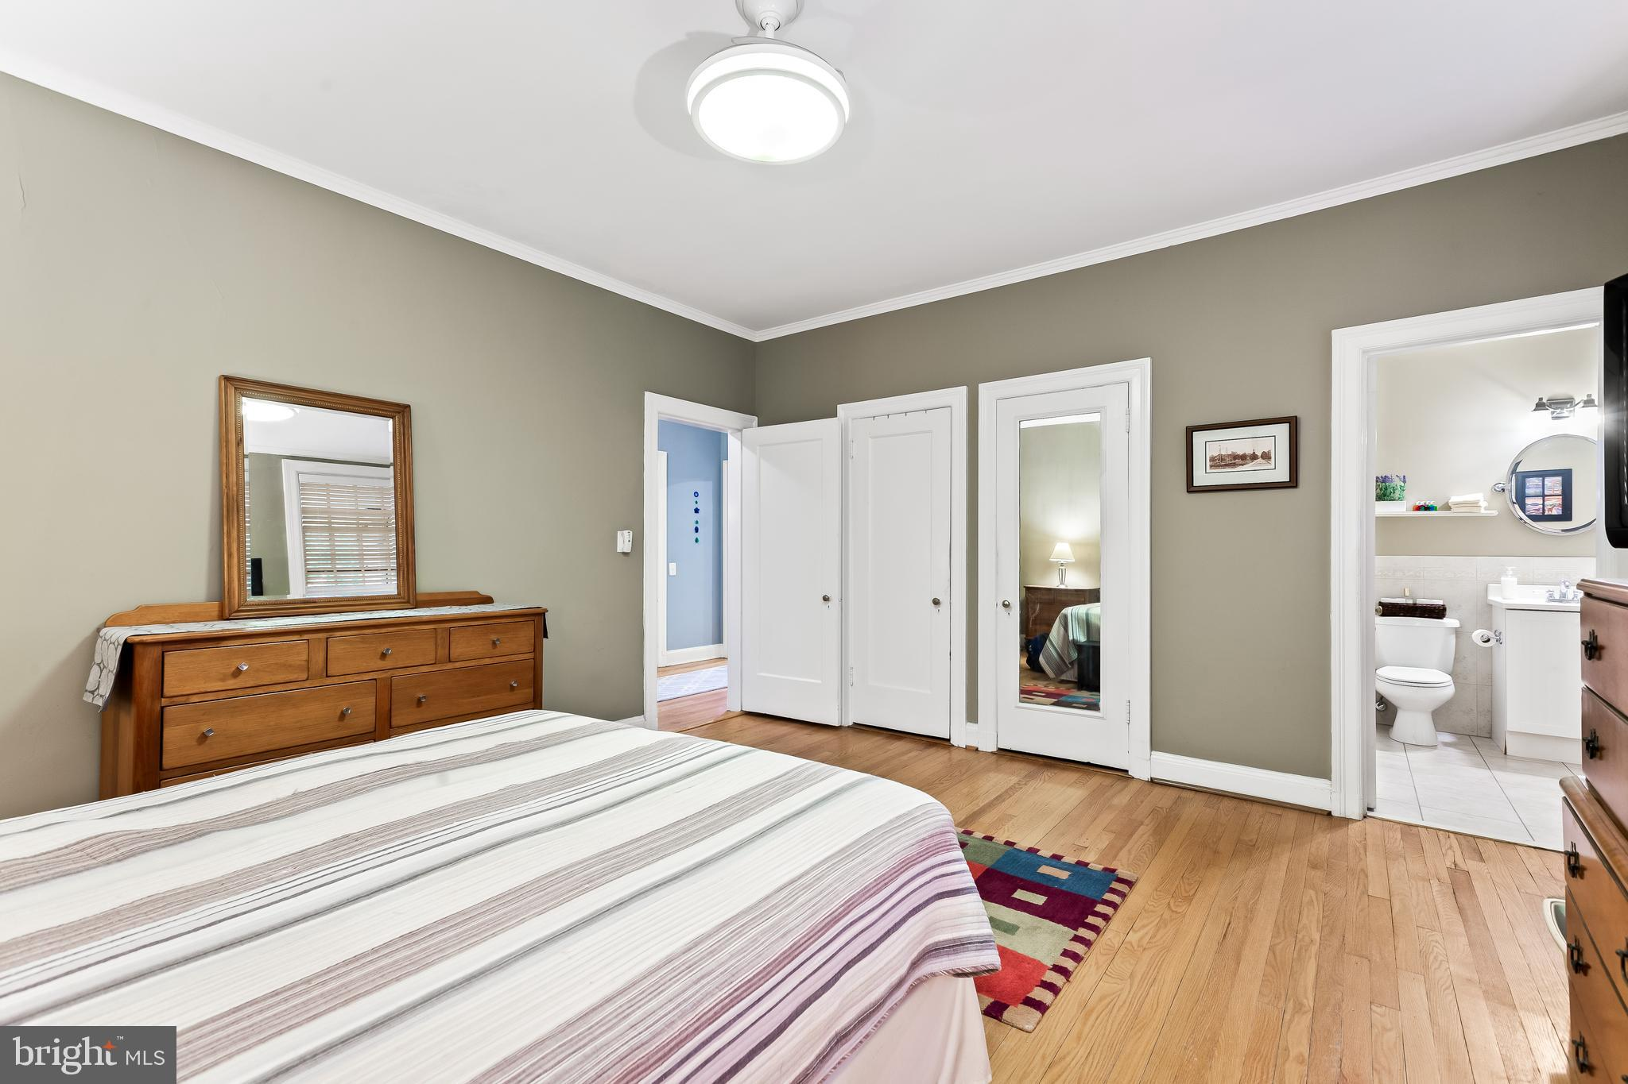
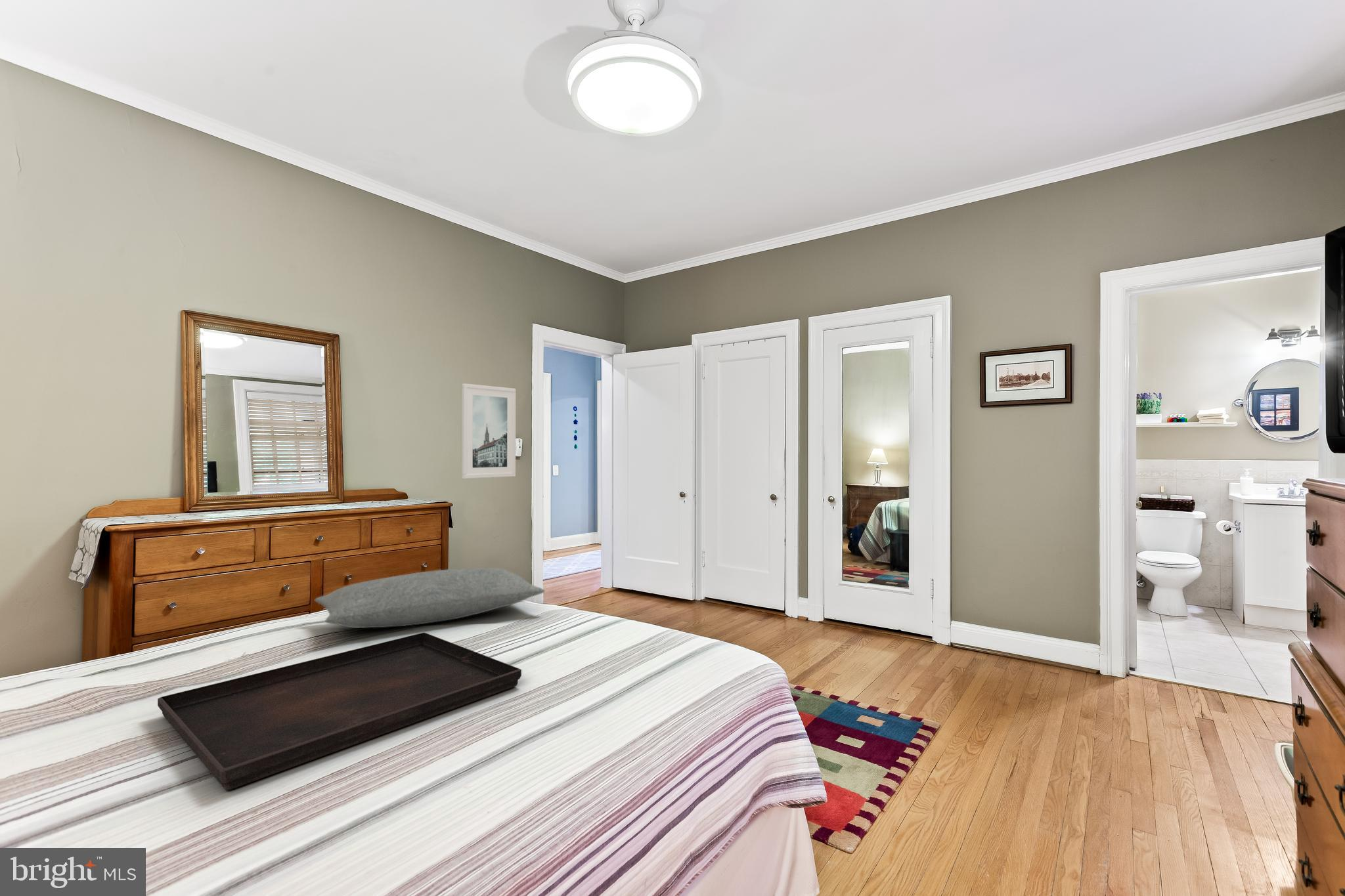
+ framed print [461,383,516,479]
+ pillow [315,567,545,629]
+ serving tray [157,632,522,791]
